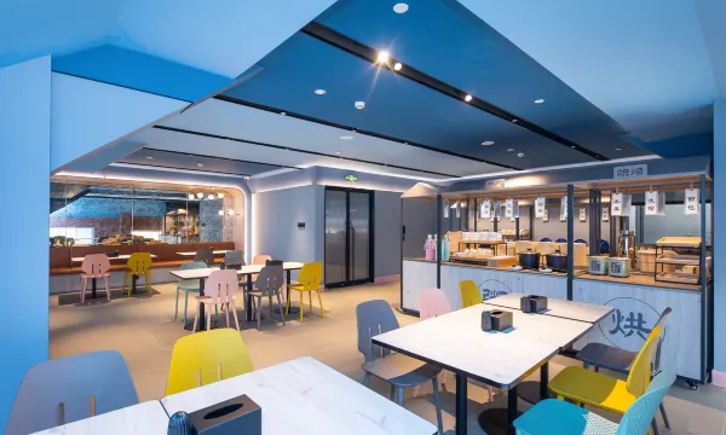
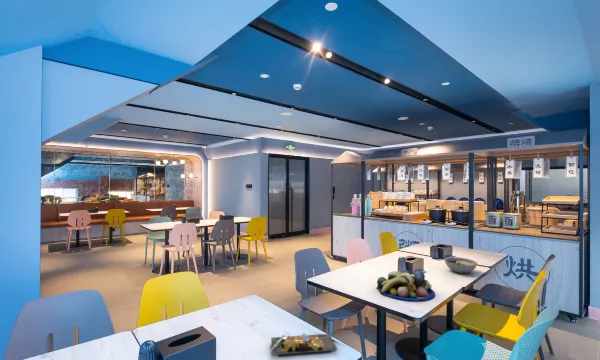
+ plate [269,330,338,358]
+ fruit bowl [375,269,436,301]
+ bowl [443,256,478,274]
